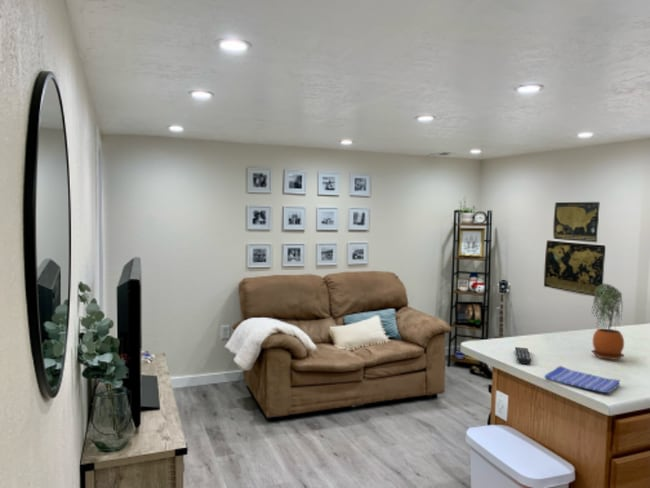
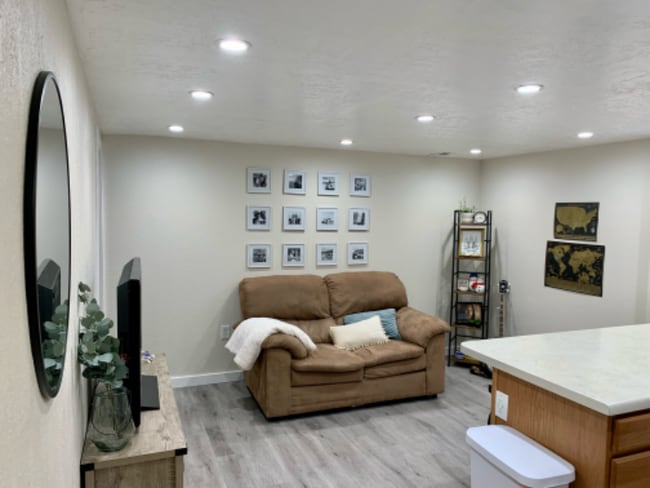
- remote control [514,346,532,365]
- dish towel [543,365,621,394]
- potted plant [591,283,625,361]
